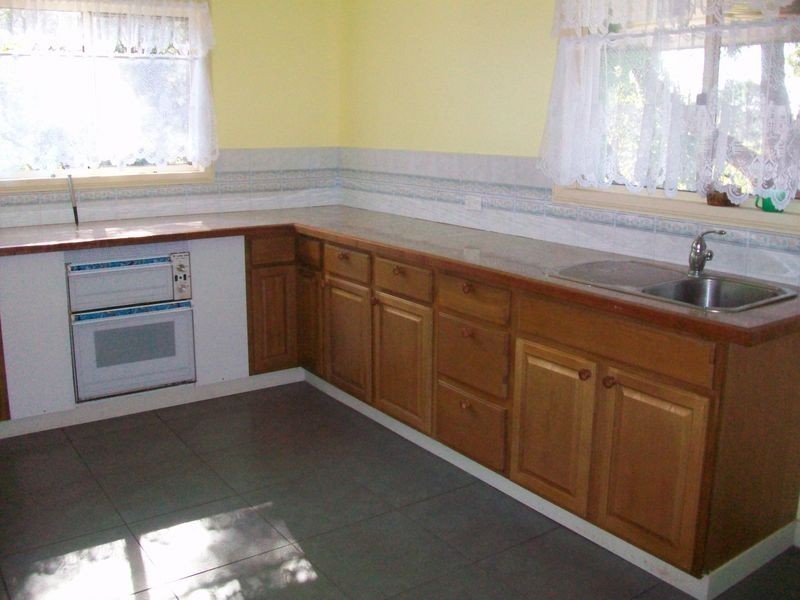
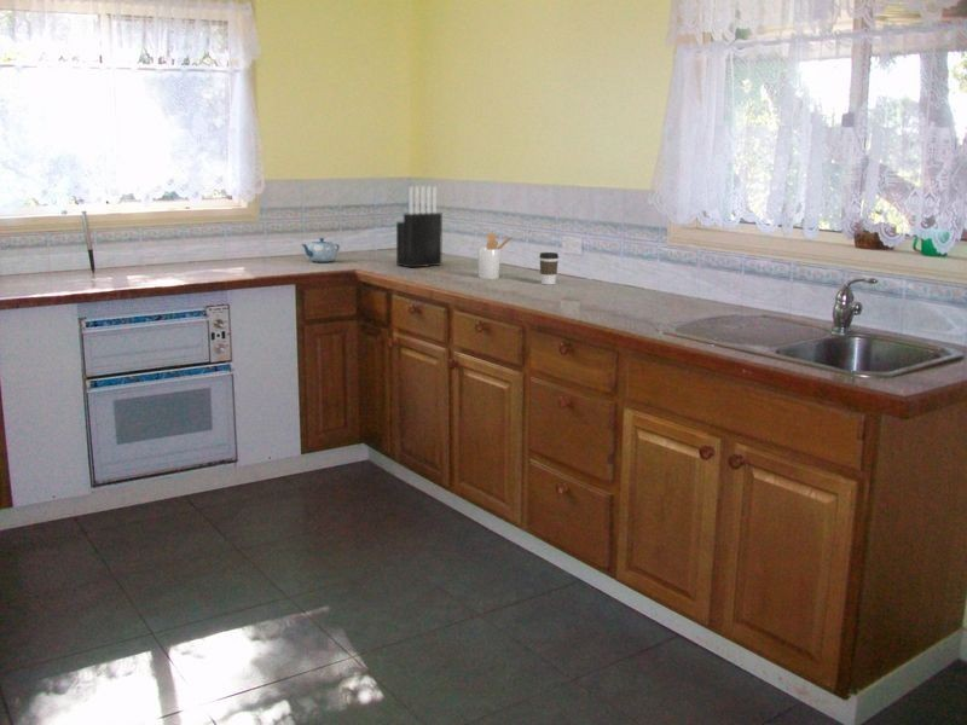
+ chinaware [301,237,341,263]
+ utensil holder [476,232,514,280]
+ knife block [395,185,444,268]
+ coffee cup [538,251,560,286]
